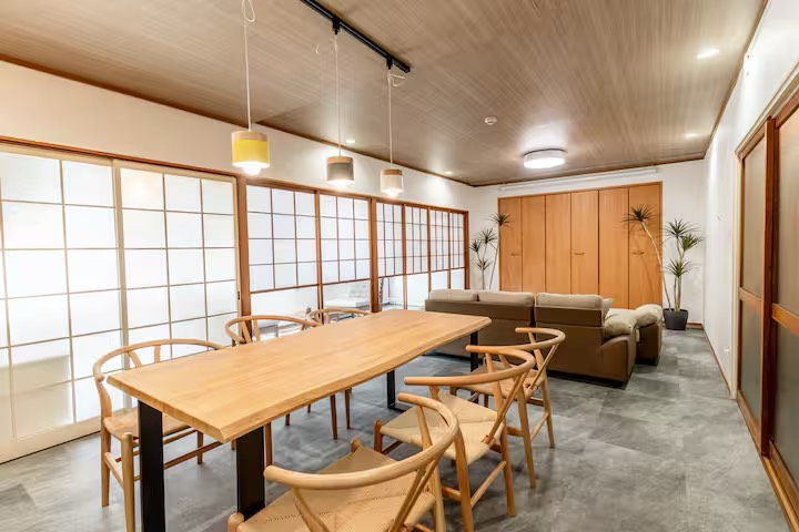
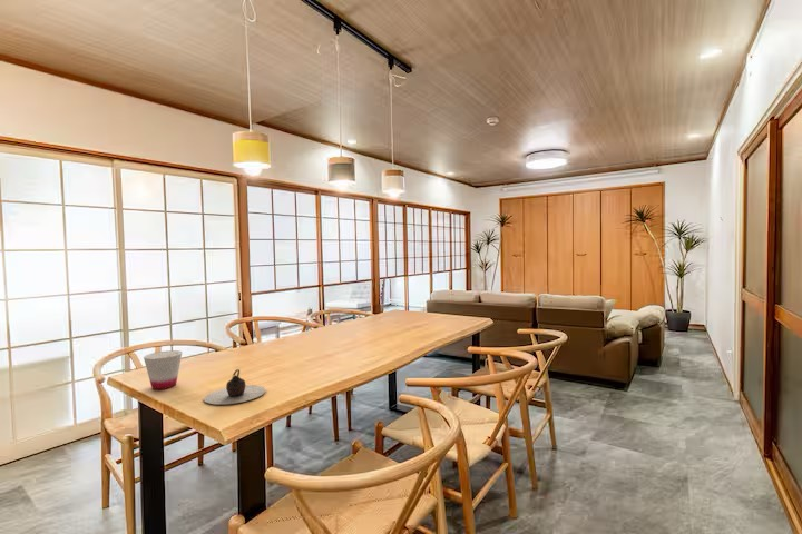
+ teapot [203,368,267,406]
+ cup [143,349,183,390]
